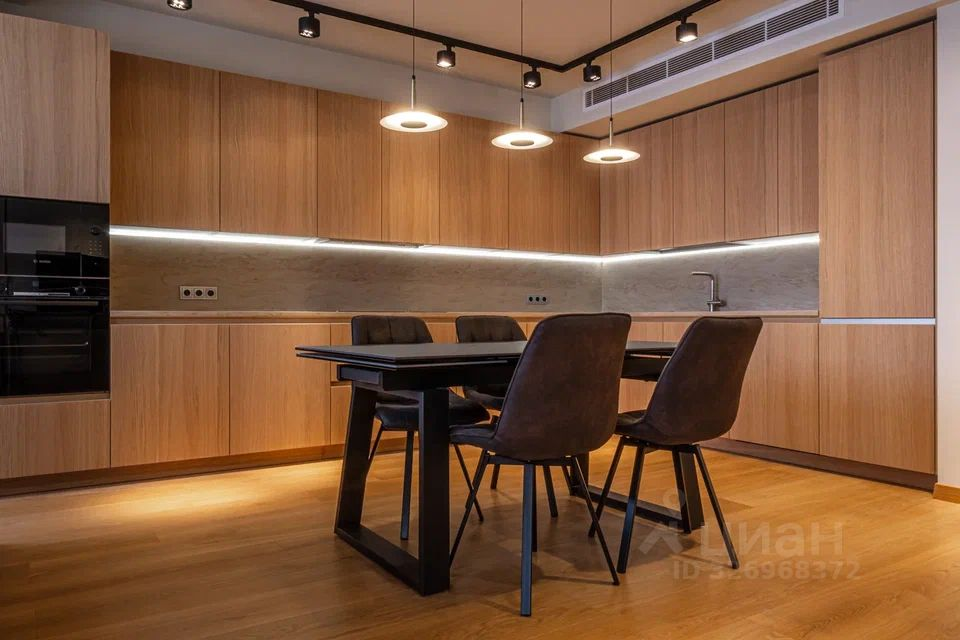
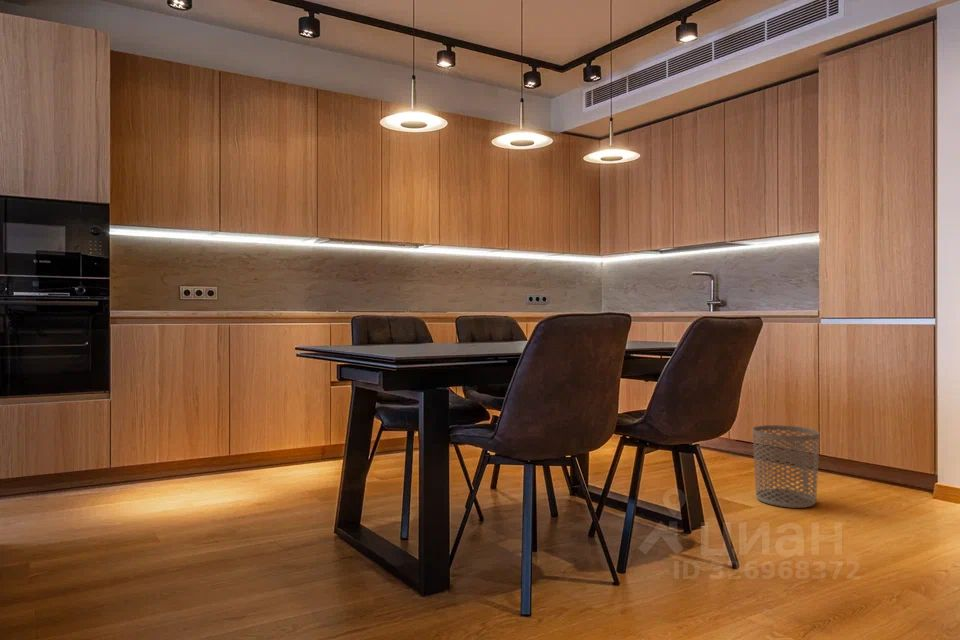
+ waste bin [752,424,821,509]
